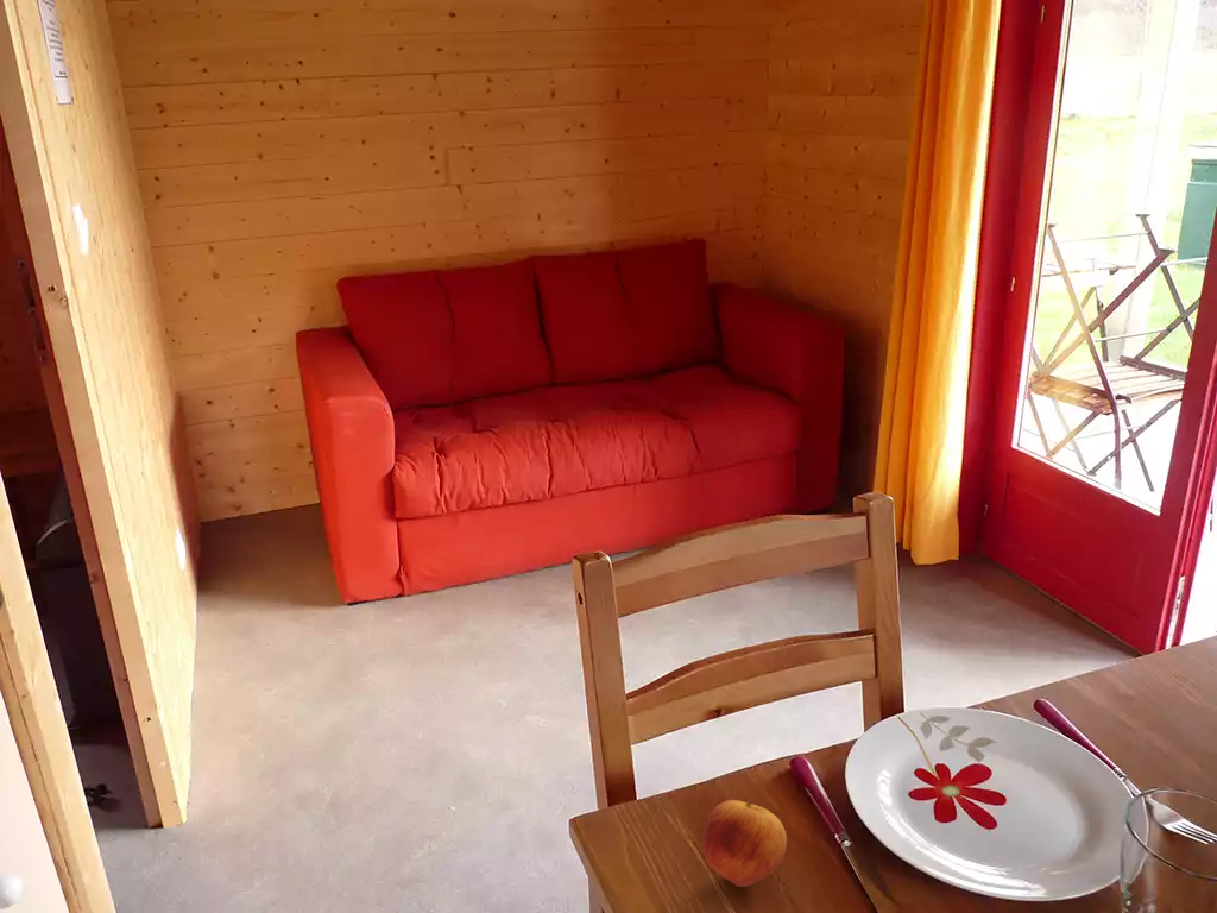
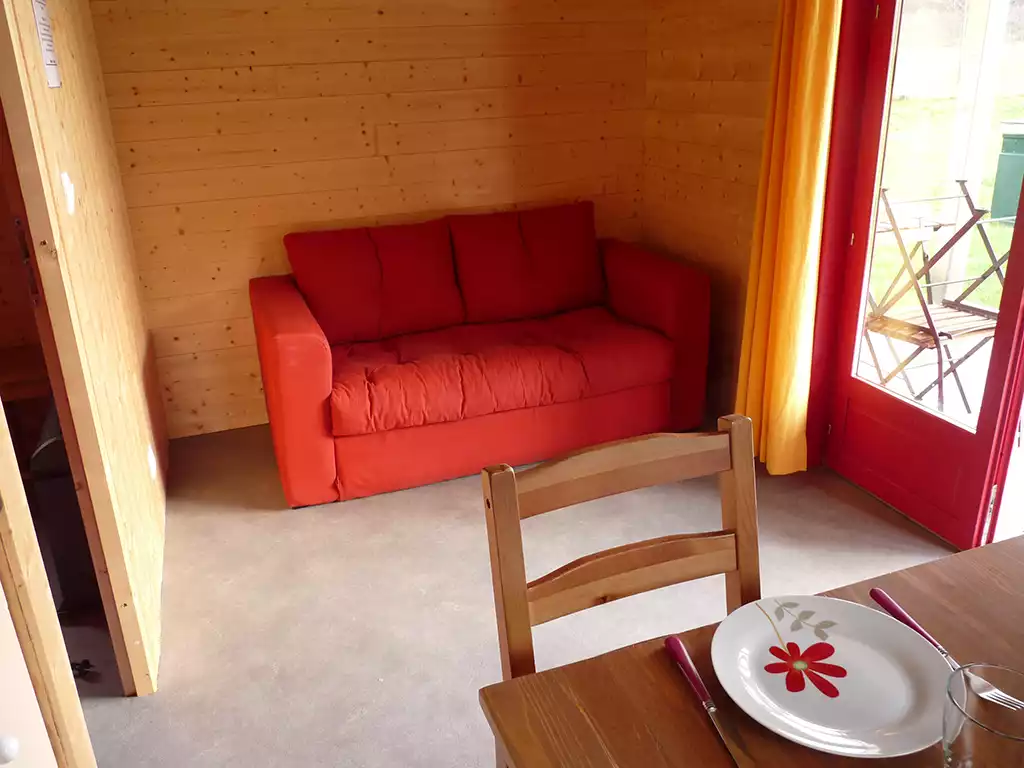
- apple [701,799,788,888]
